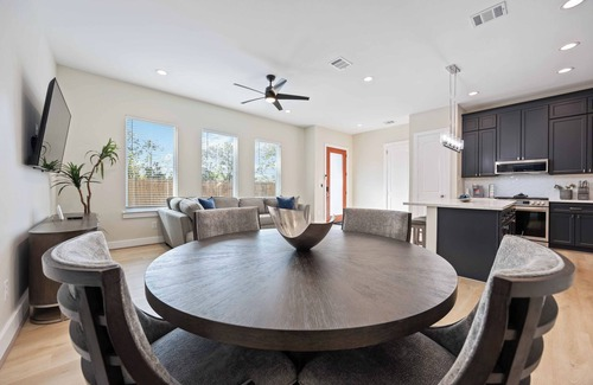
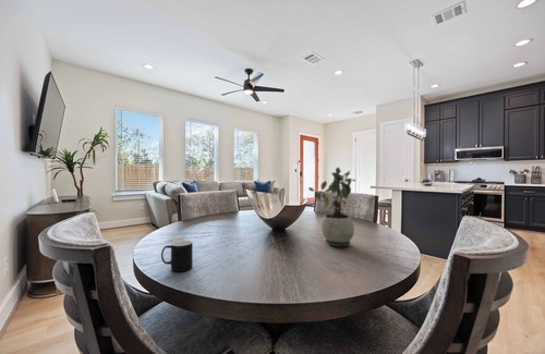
+ potted plant [307,167,358,248]
+ cup [160,240,194,272]
